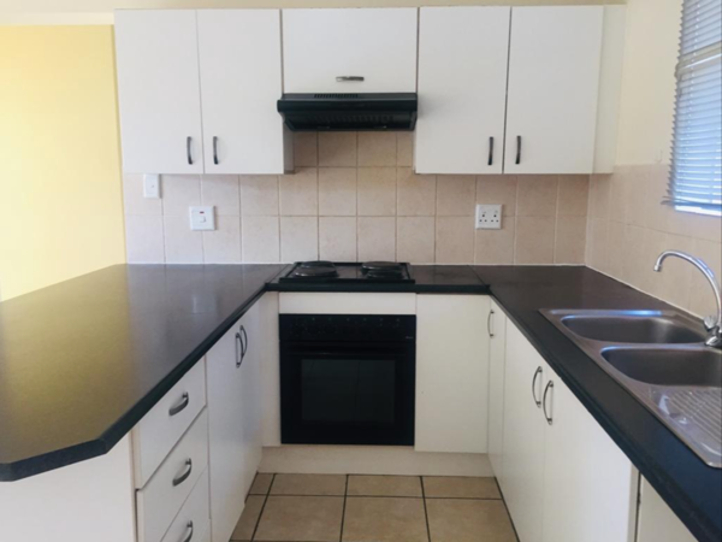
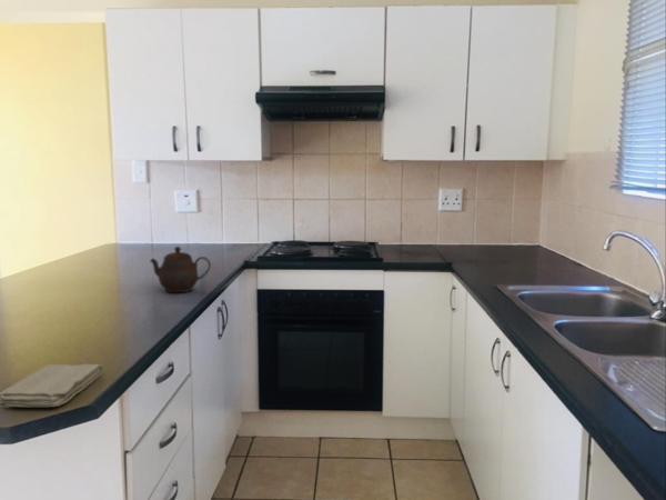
+ teapot [149,246,212,293]
+ washcloth [0,363,104,408]
